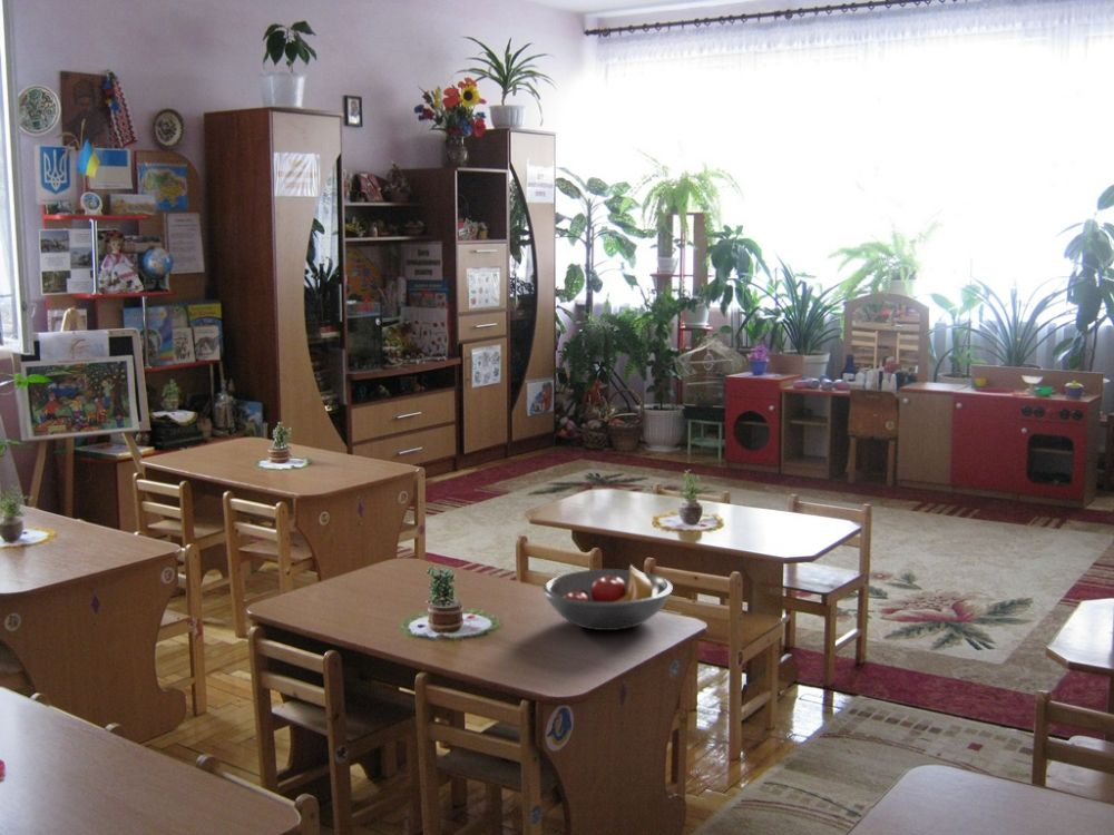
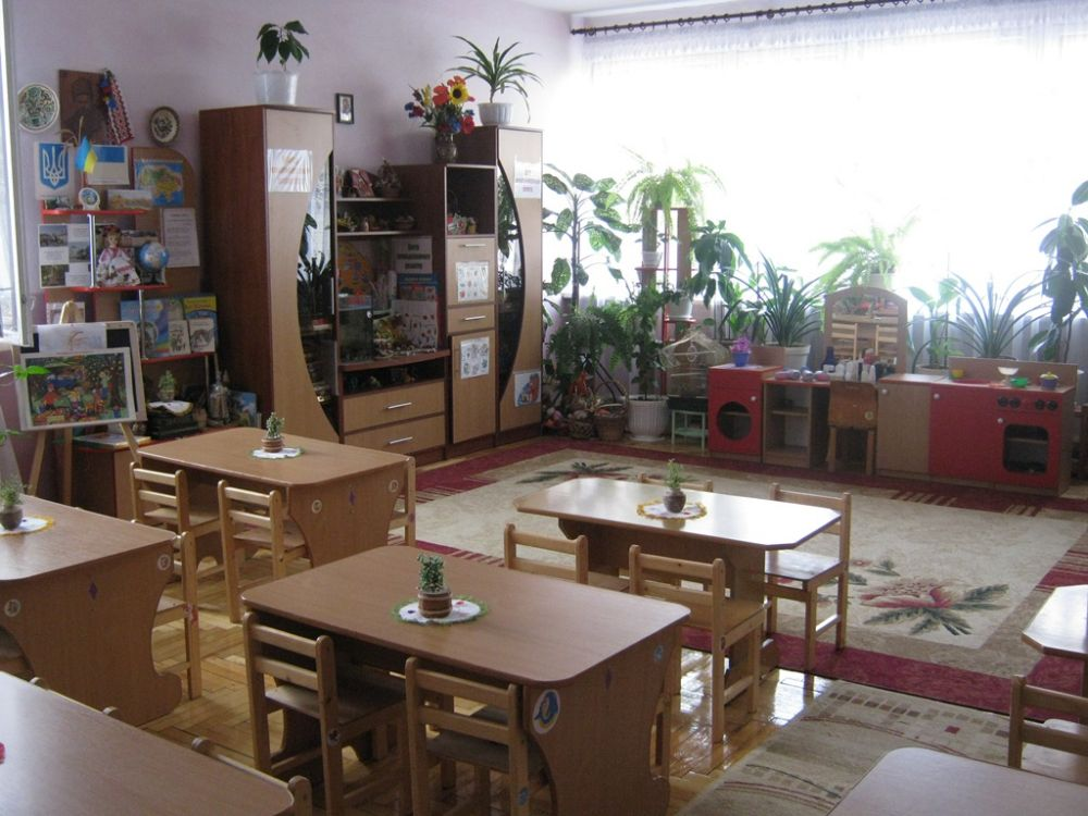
- fruit bowl [541,563,674,631]
